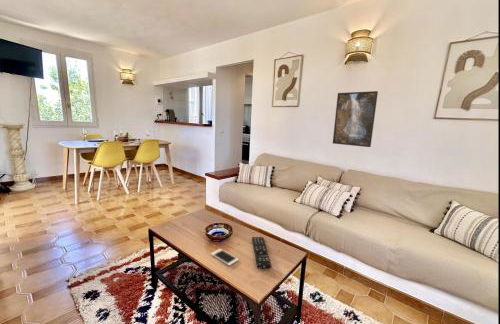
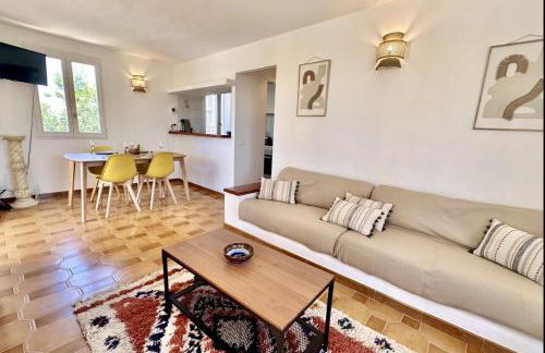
- remote control [251,236,272,269]
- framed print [332,90,379,148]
- cell phone [210,248,240,267]
